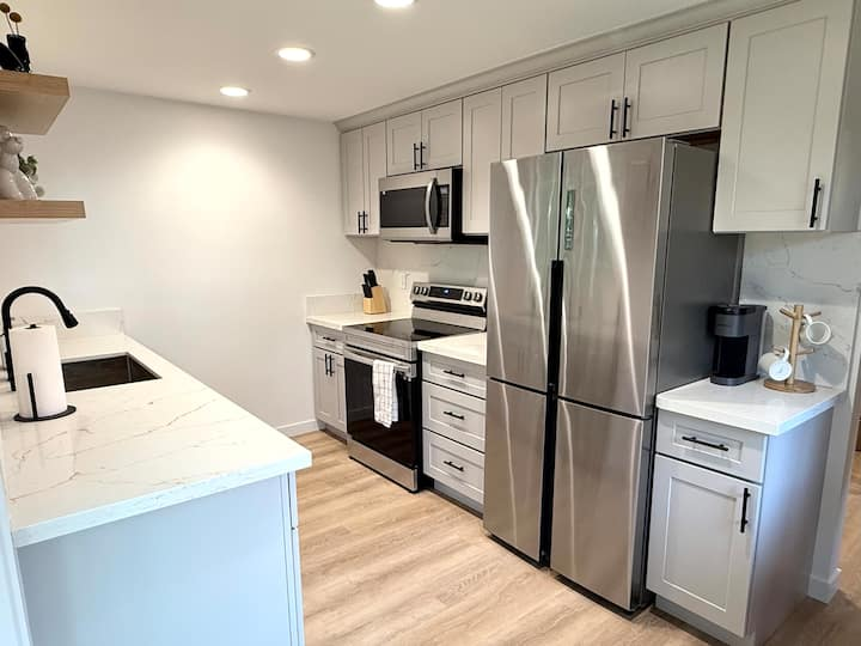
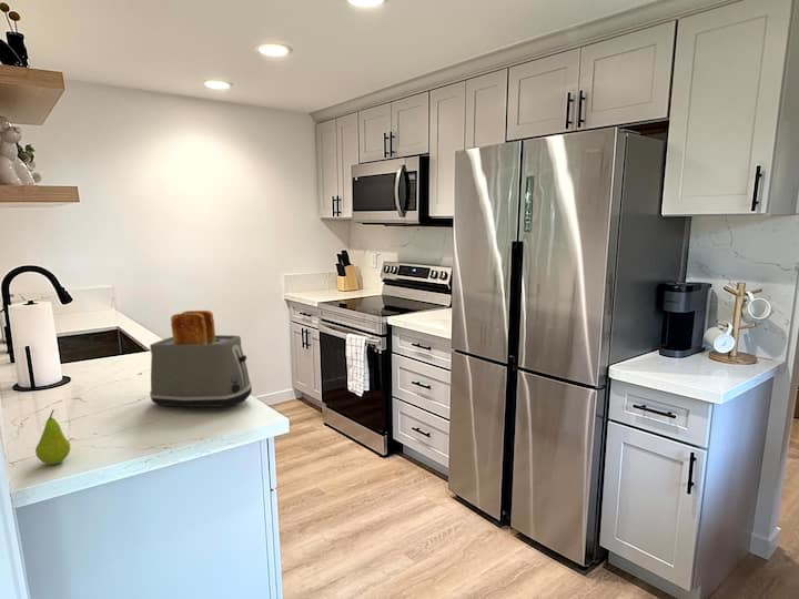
+ fruit [34,408,71,466]
+ toaster [149,309,253,408]
